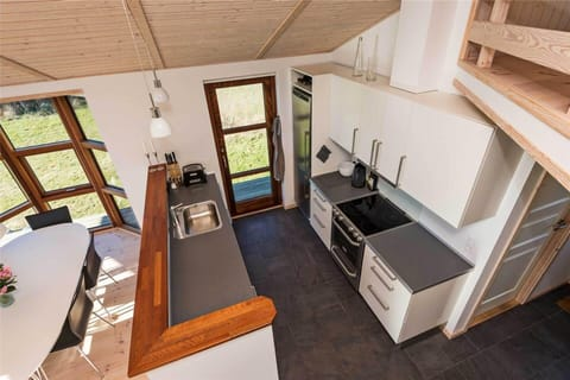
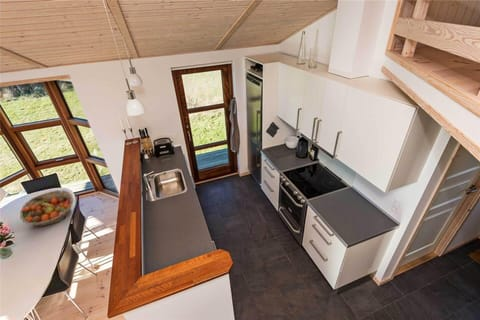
+ fruit basket [19,189,75,227]
